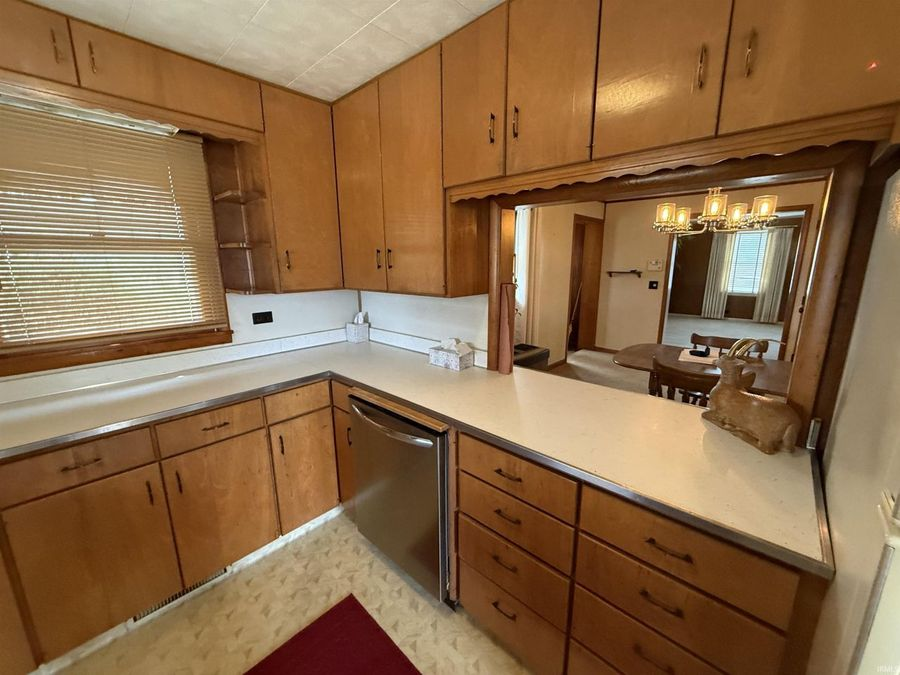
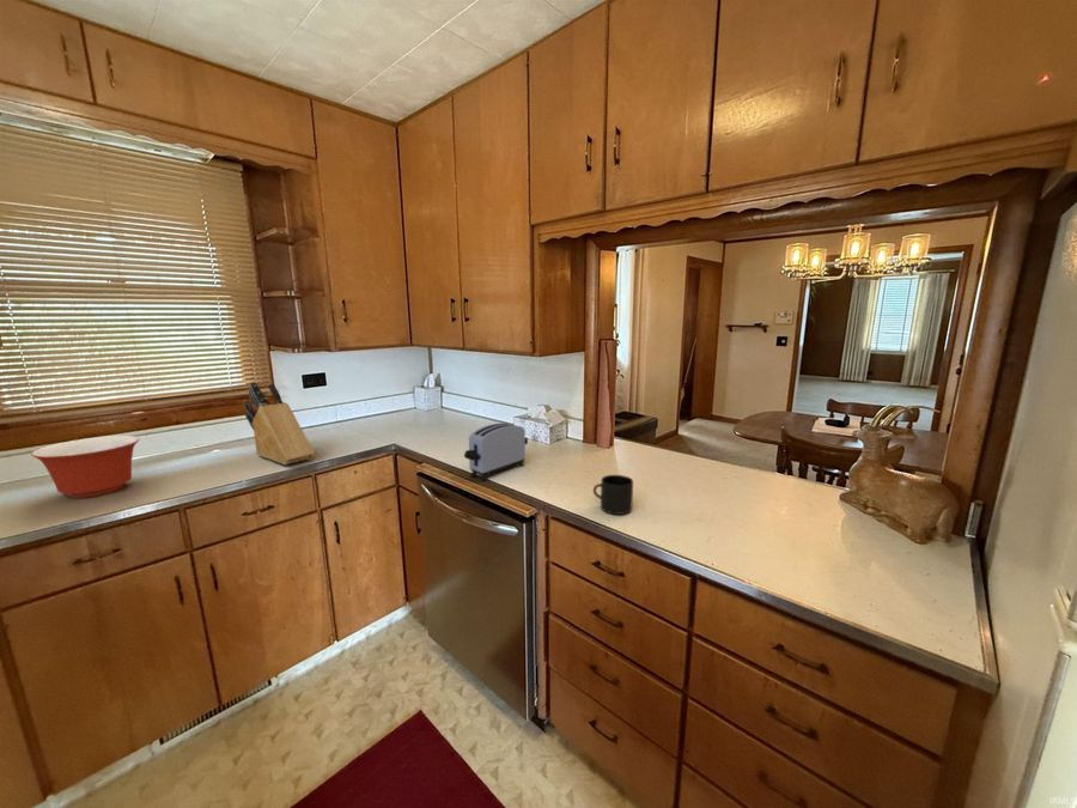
+ toaster [463,423,529,481]
+ knife block [243,381,316,466]
+ mug [592,474,634,516]
+ mixing bowl [30,435,140,499]
